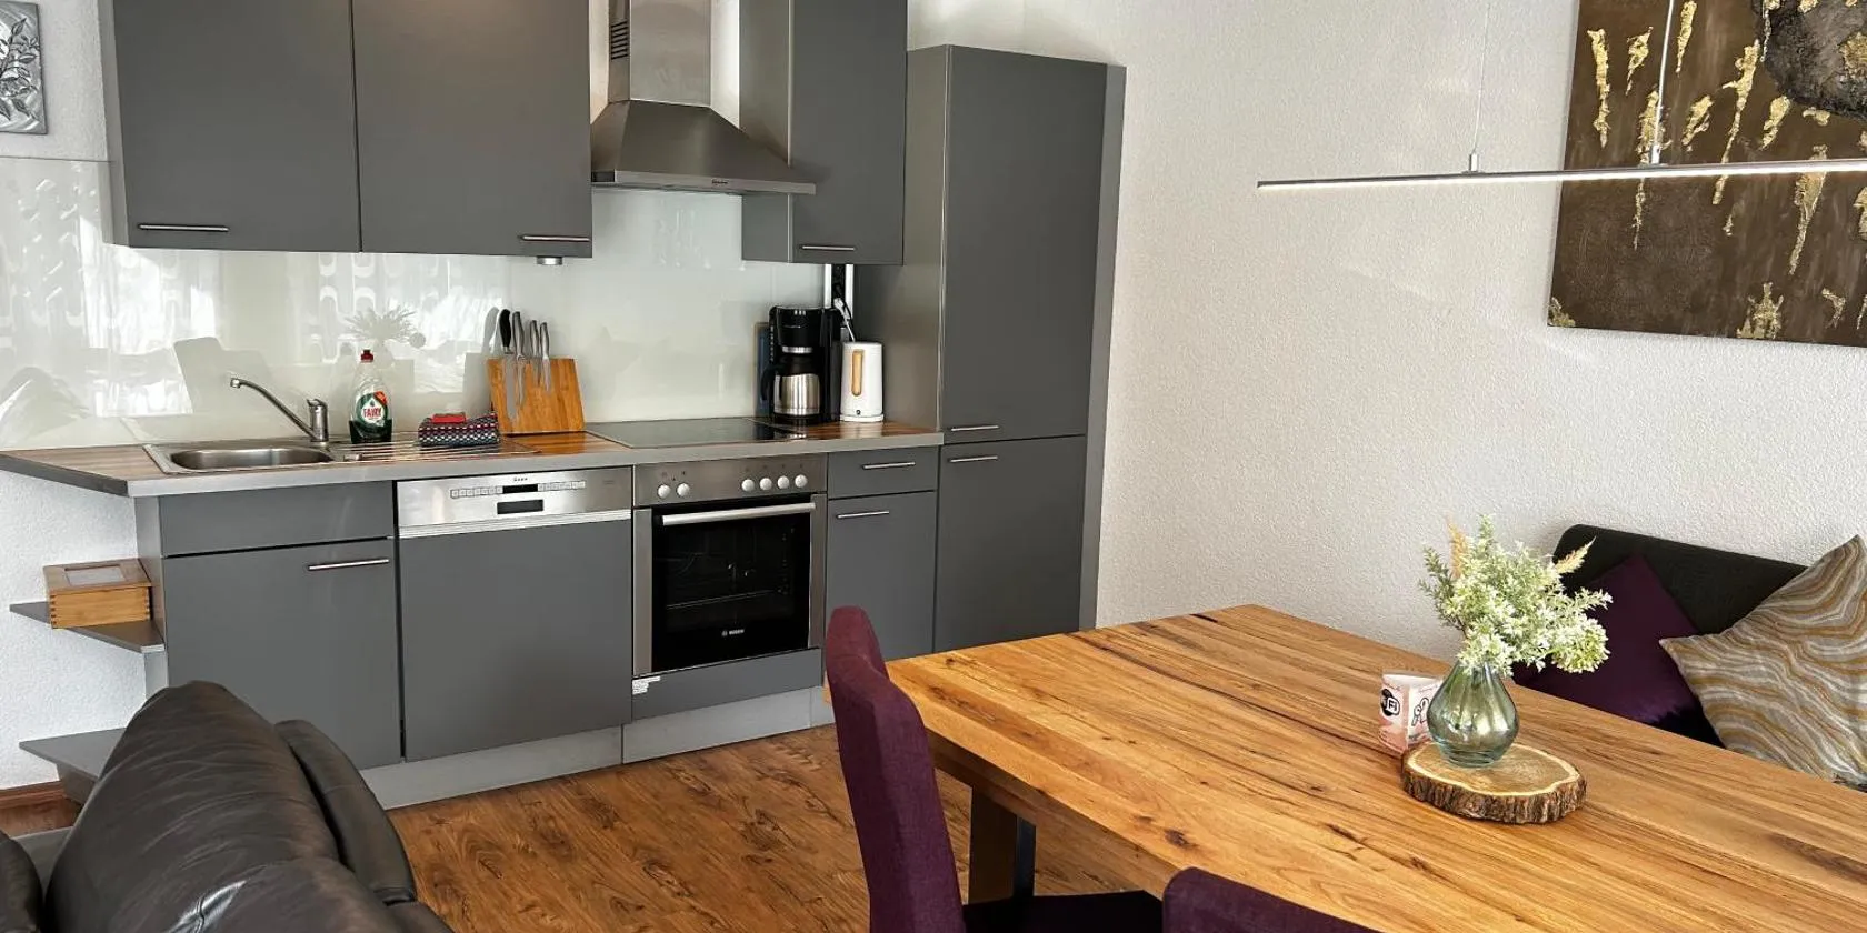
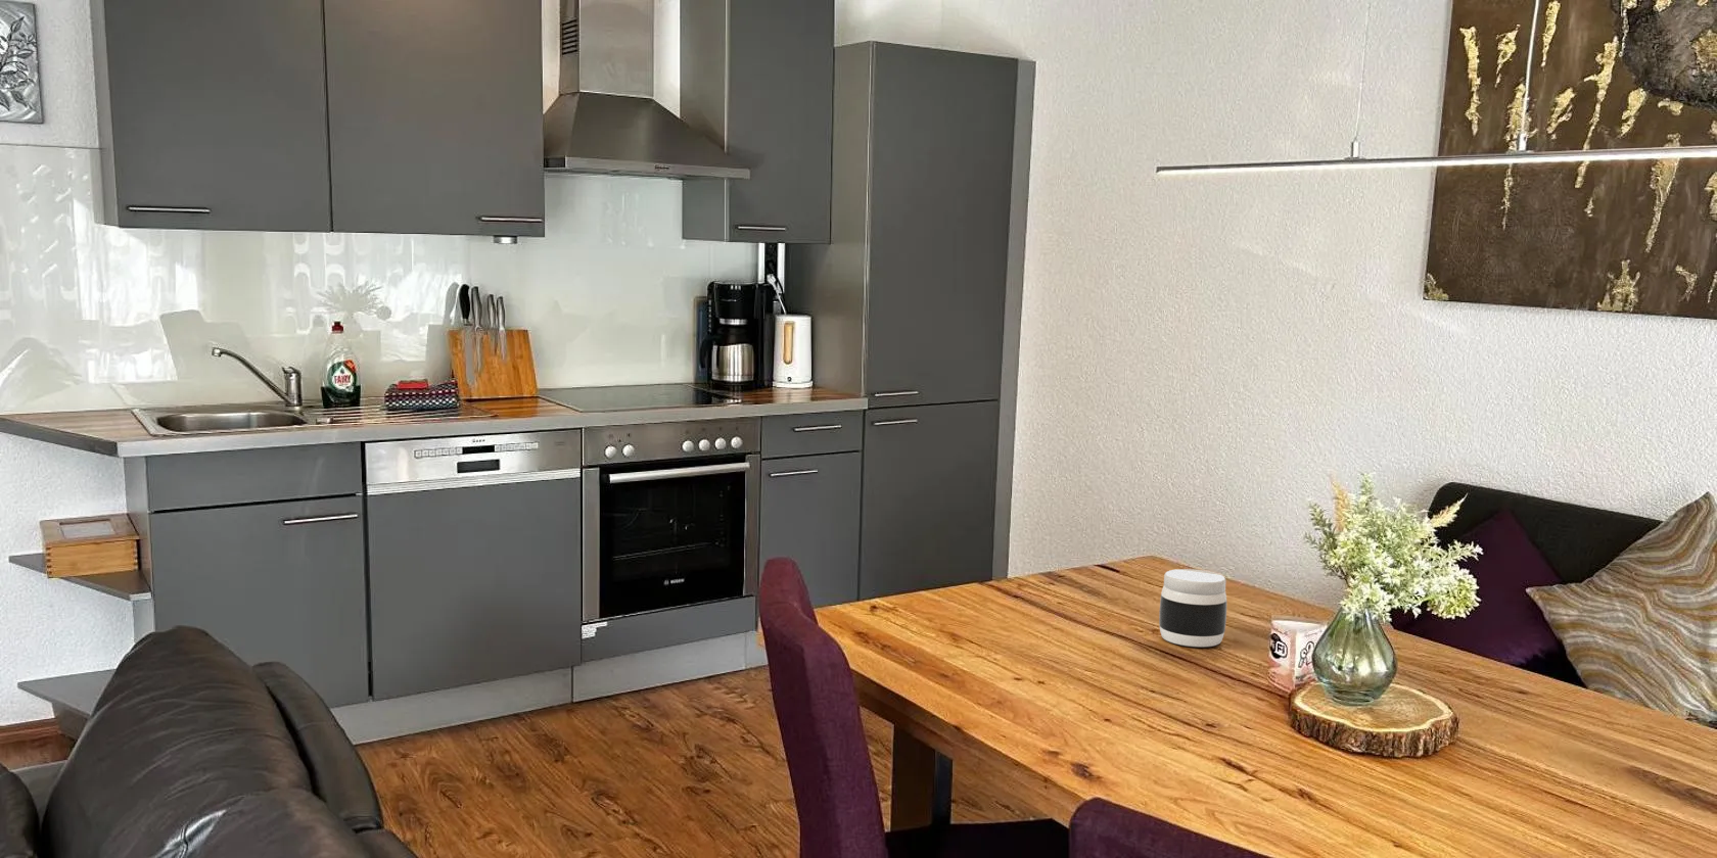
+ jar [1157,568,1228,648]
